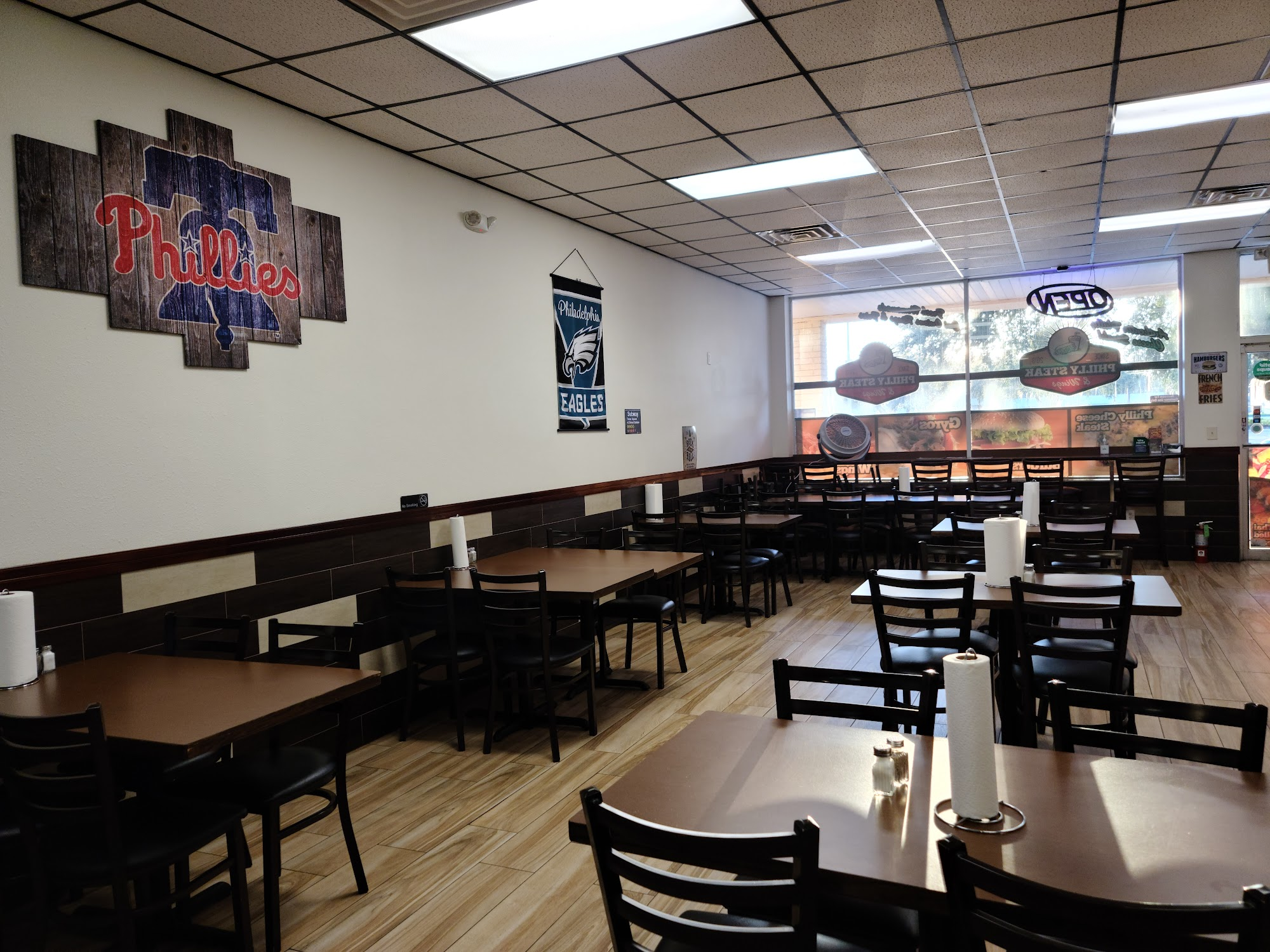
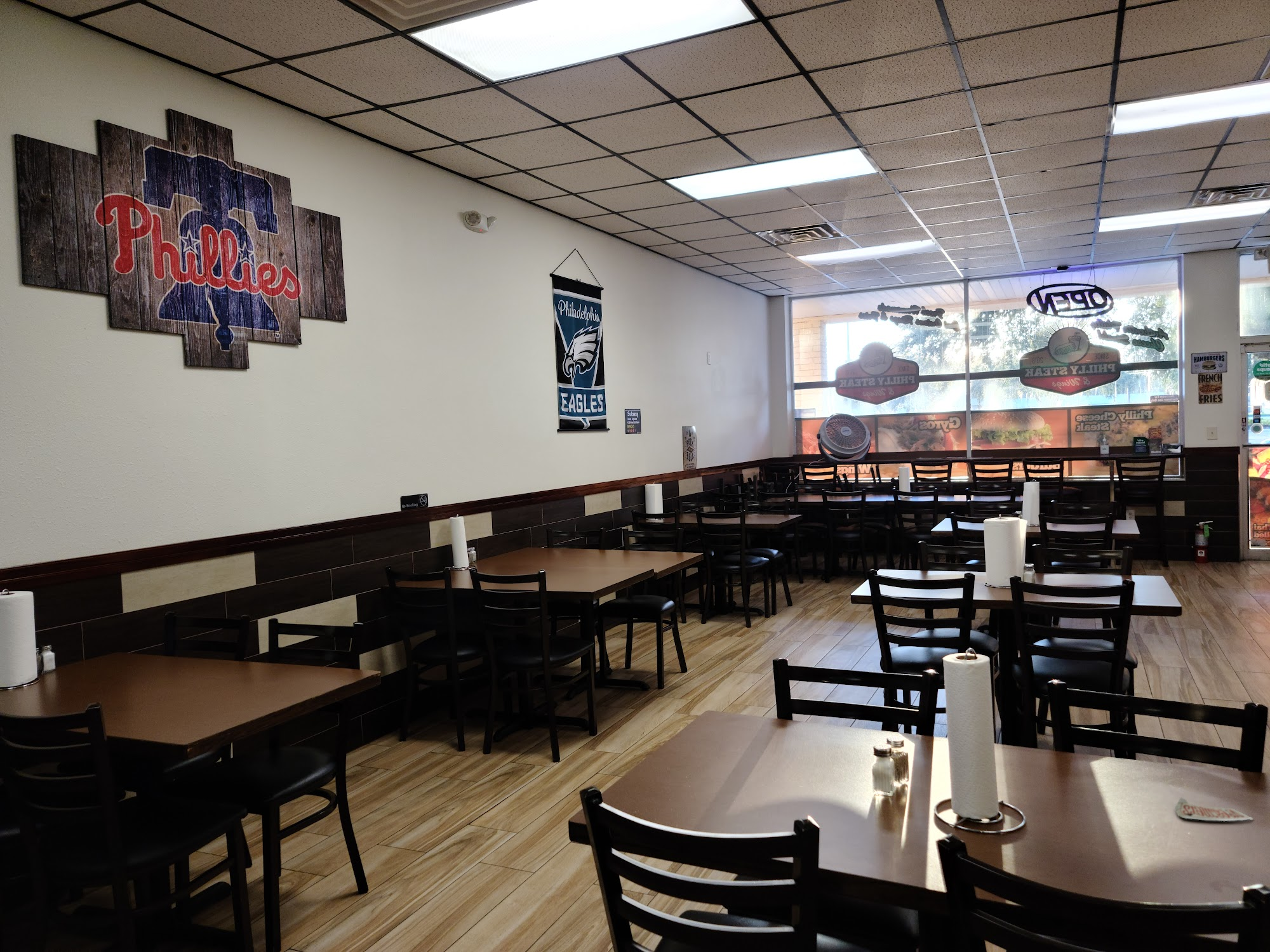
+ paper cup [1174,797,1254,822]
